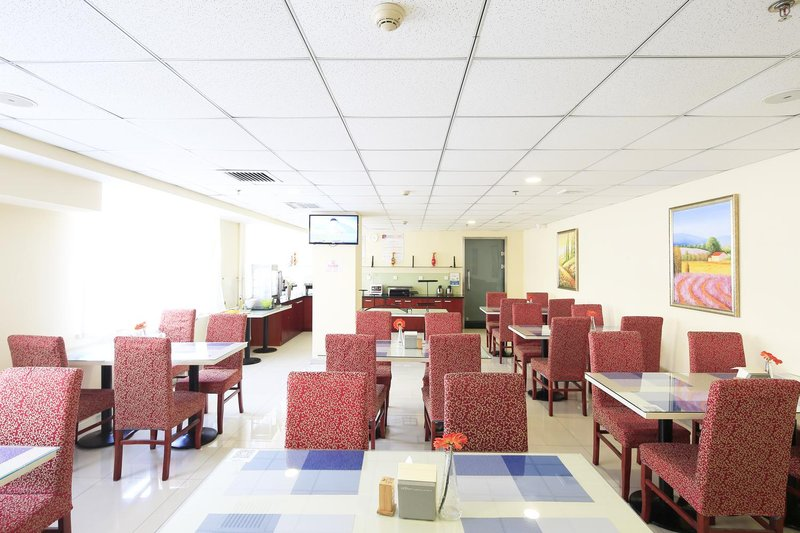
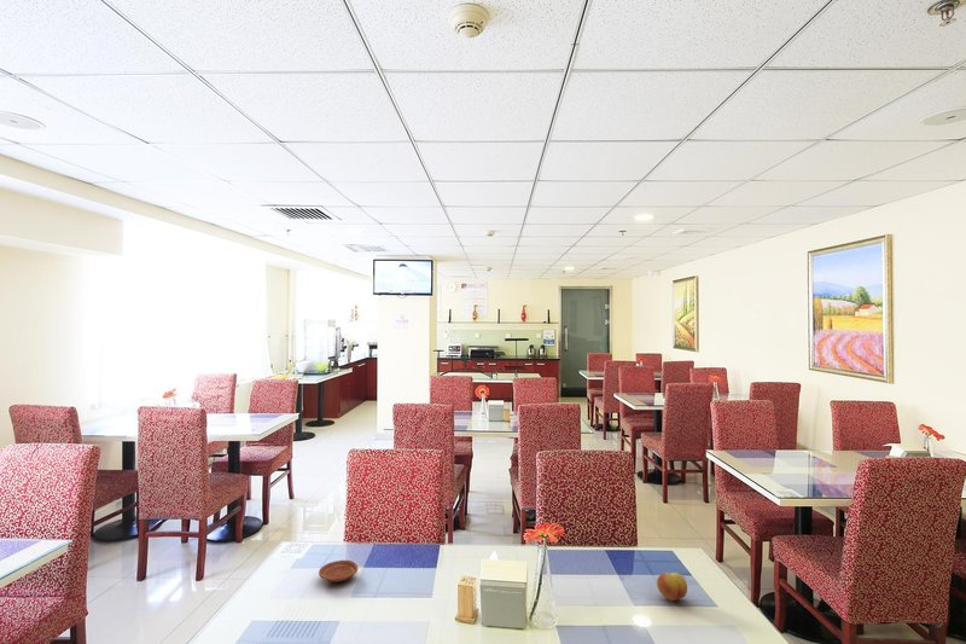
+ plate [318,559,360,584]
+ fruit [656,572,688,602]
